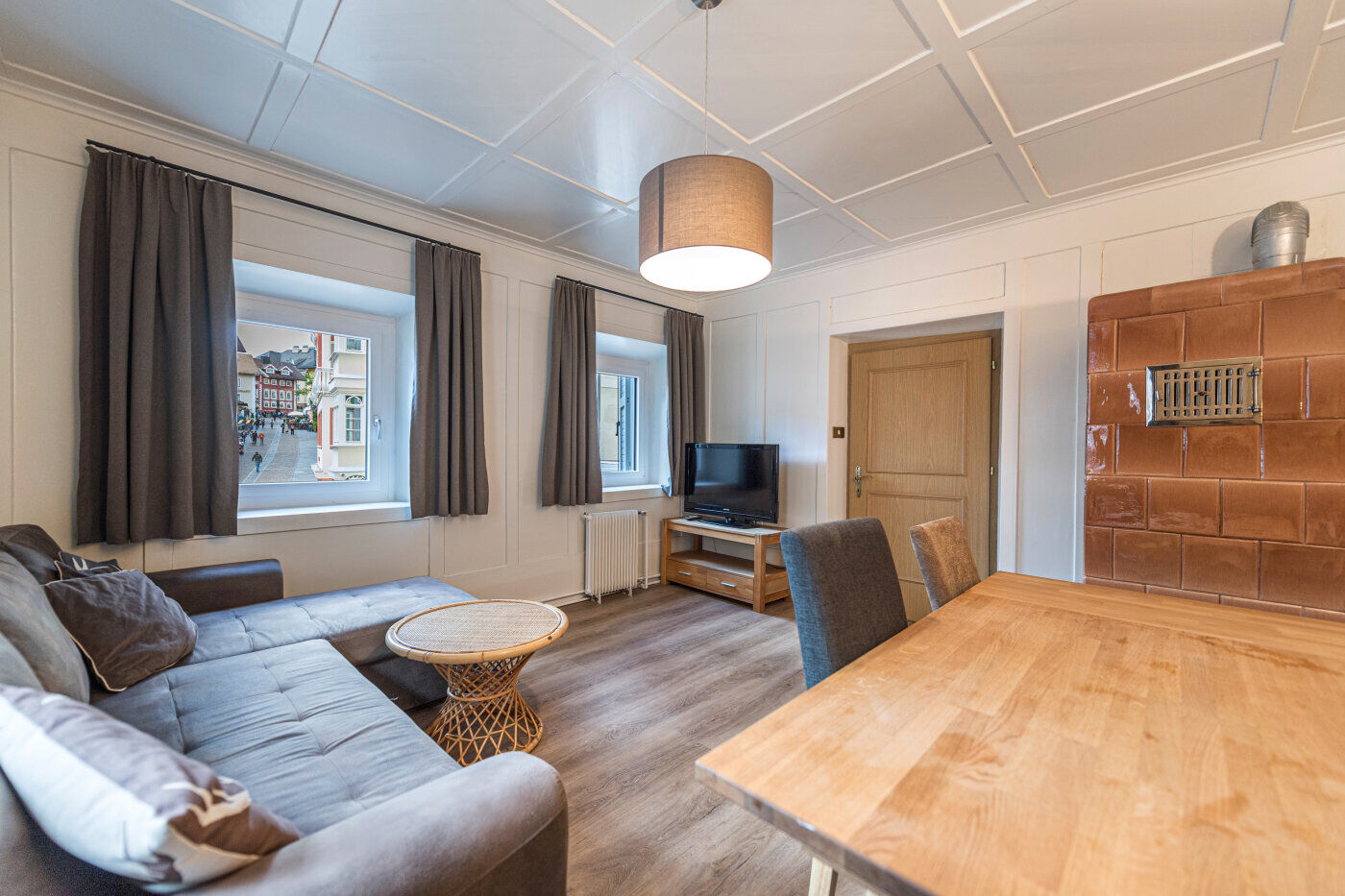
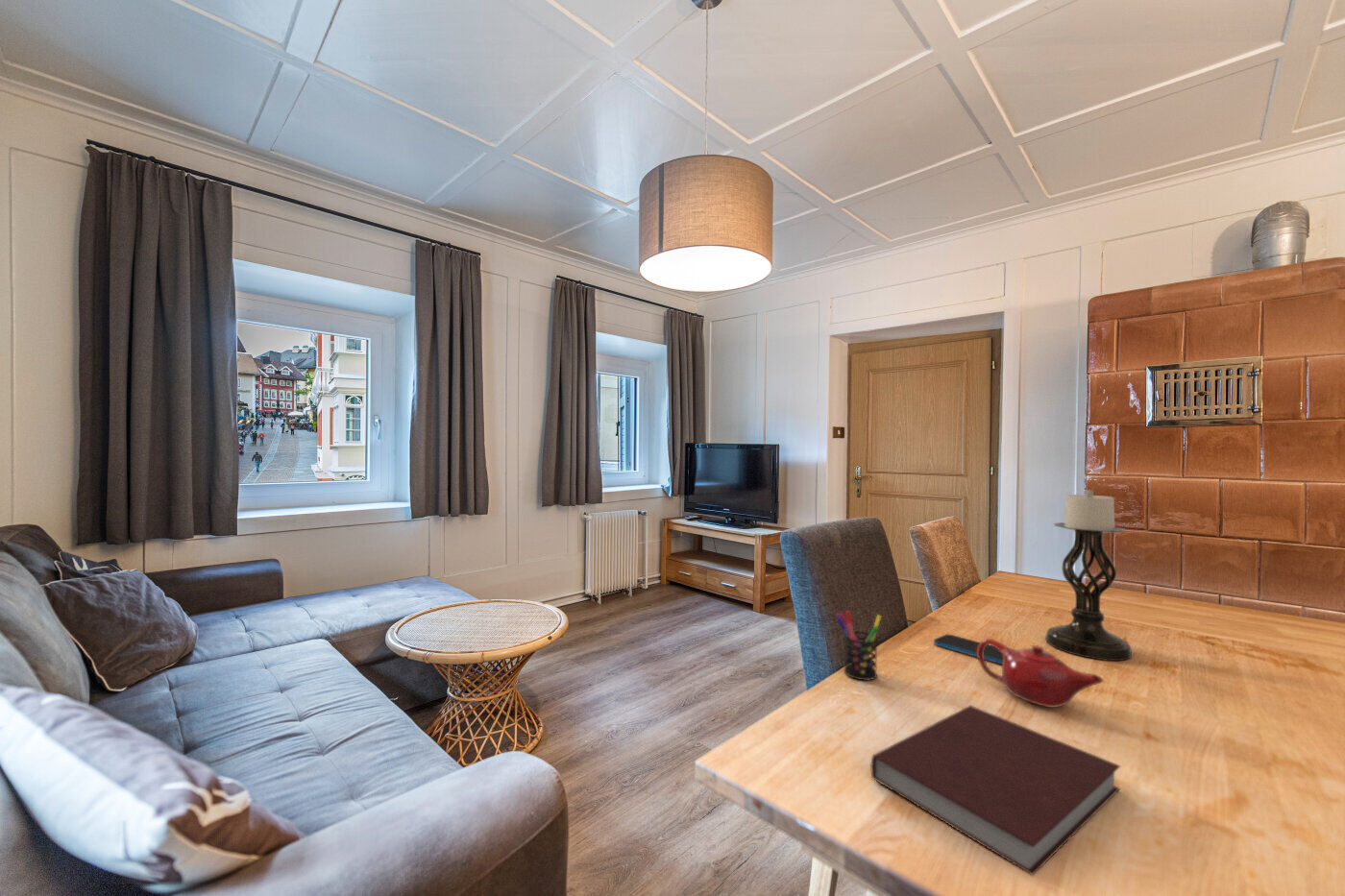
+ candle holder [1045,489,1133,662]
+ teapot [976,638,1105,709]
+ notebook [869,704,1121,876]
+ pen holder [835,610,882,681]
+ smartphone [933,634,1003,666]
